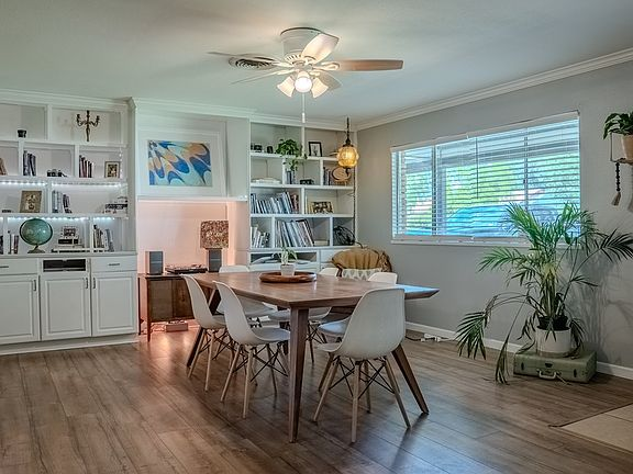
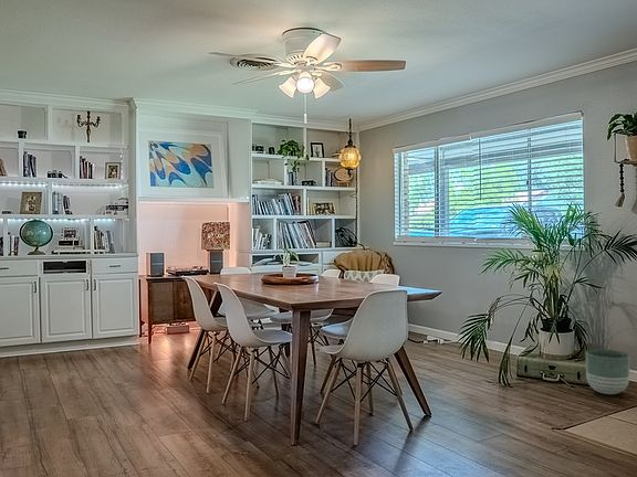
+ planter [585,348,630,395]
